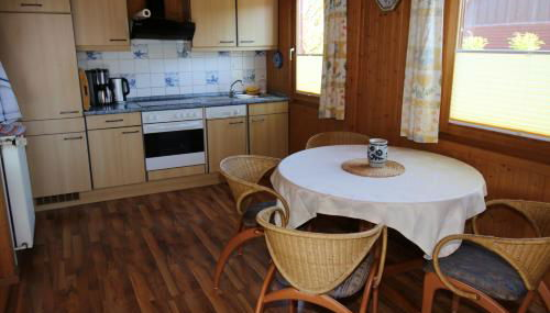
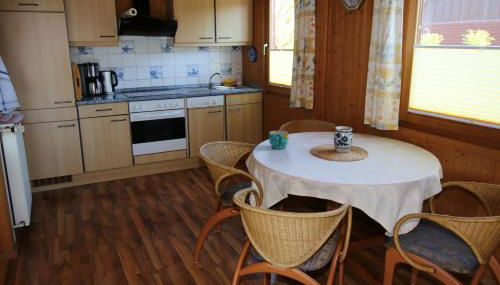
+ cup [268,130,290,150]
